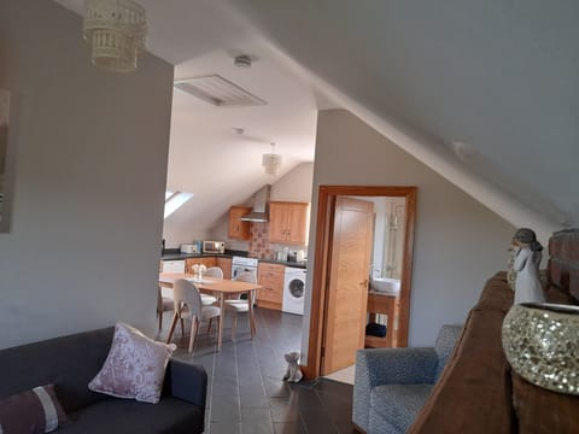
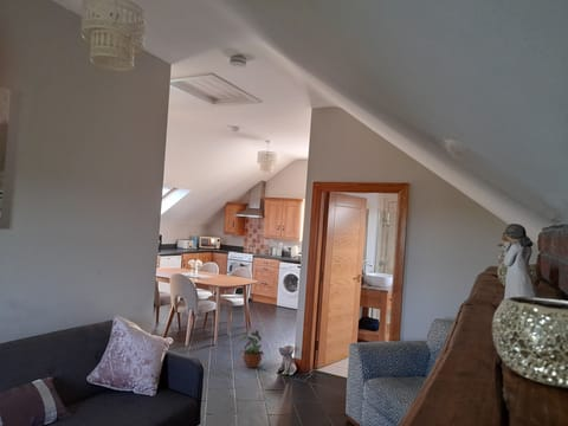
+ potted plant [238,329,265,369]
